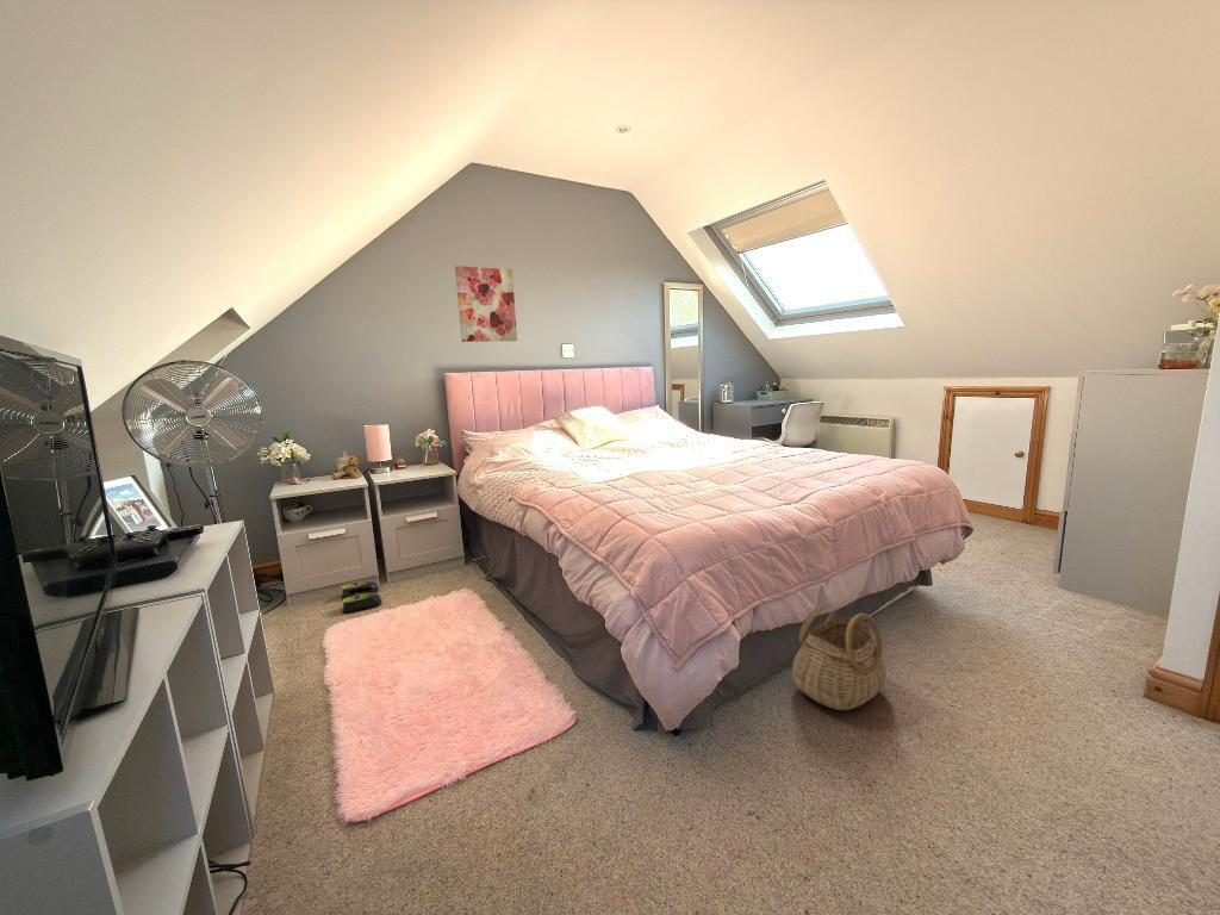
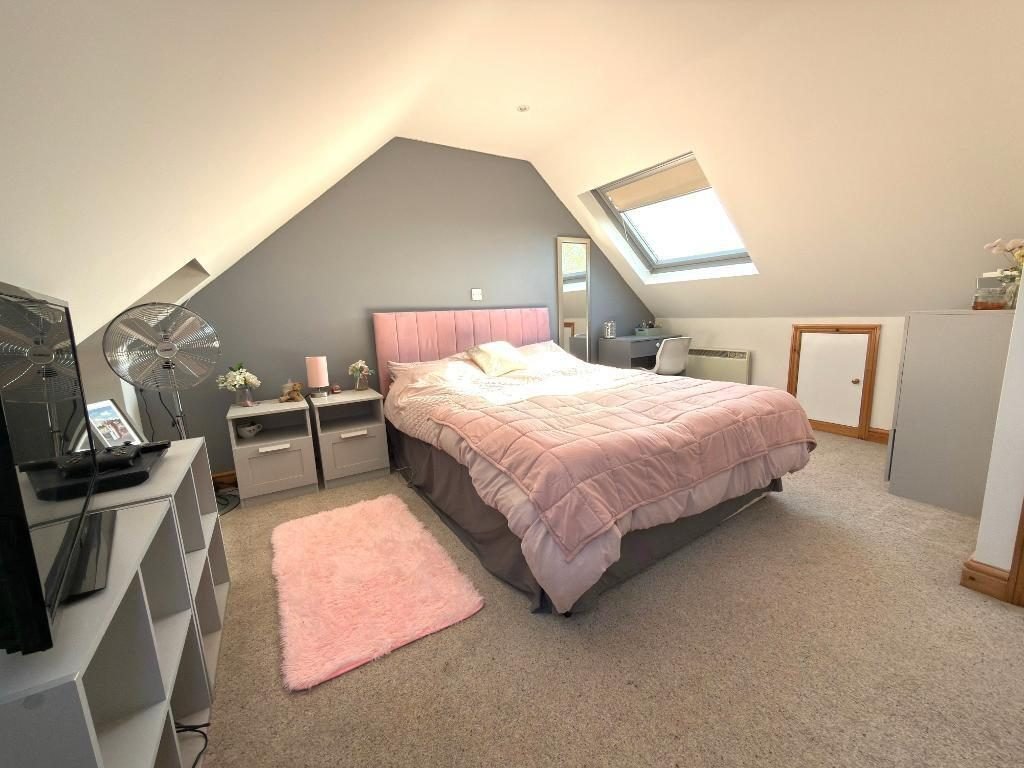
- slippers [341,579,382,615]
- wall art [454,264,518,343]
- basket [791,603,888,711]
